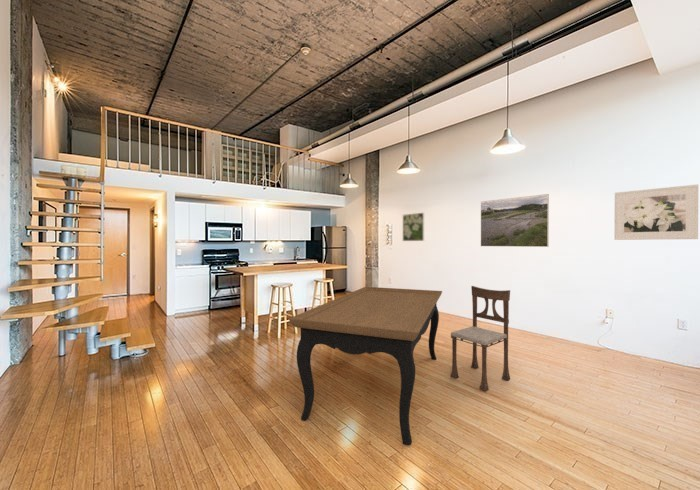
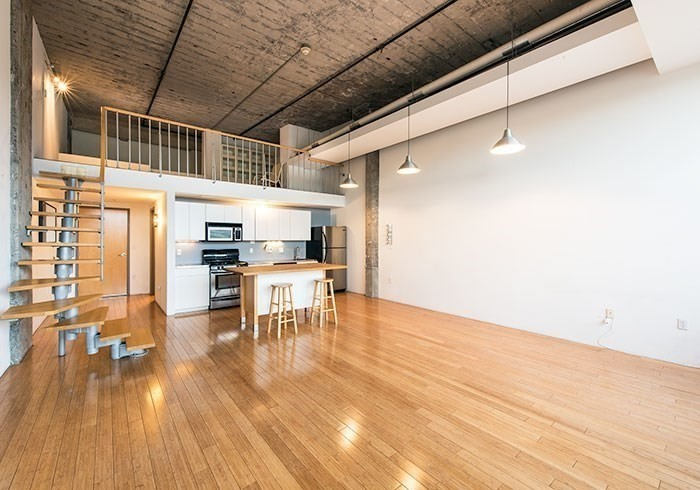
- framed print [402,212,425,242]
- dining table [288,286,443,447]
- dining chair [450,285,511,392]
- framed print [613,184,699,241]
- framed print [480,193,550,248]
